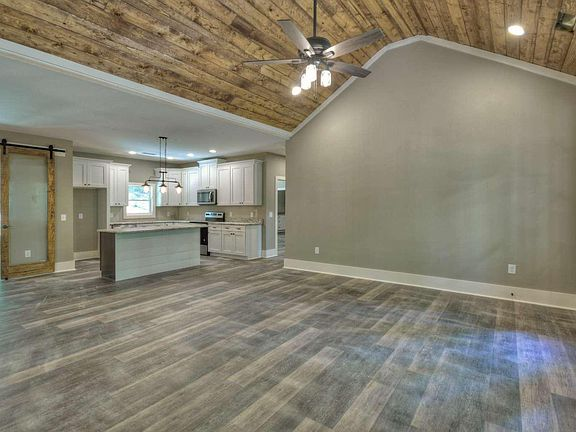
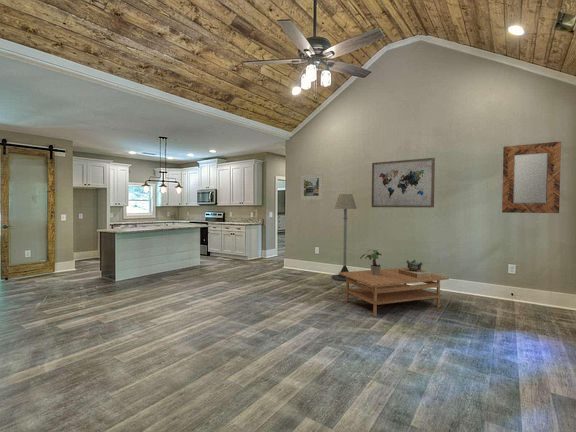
+ home mirror [501,140,562,214]
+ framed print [300,173,324,201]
+ decorative urn [399,259,432,278]
+ floor lamp [331,193,358,282]
+ potted plant [359,249,383,275]
+ wall art [371,157,436,208]
+ coffee table [338,267,450,317]
